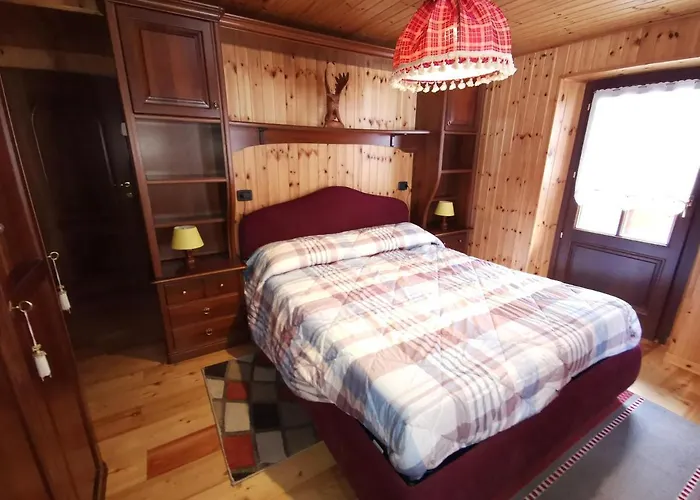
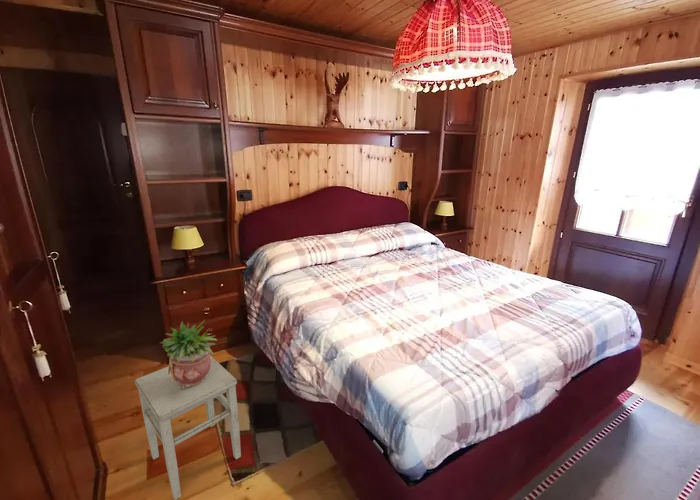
+ potted plant [159,319,218,388]
+ stool [134,354,242,500]
